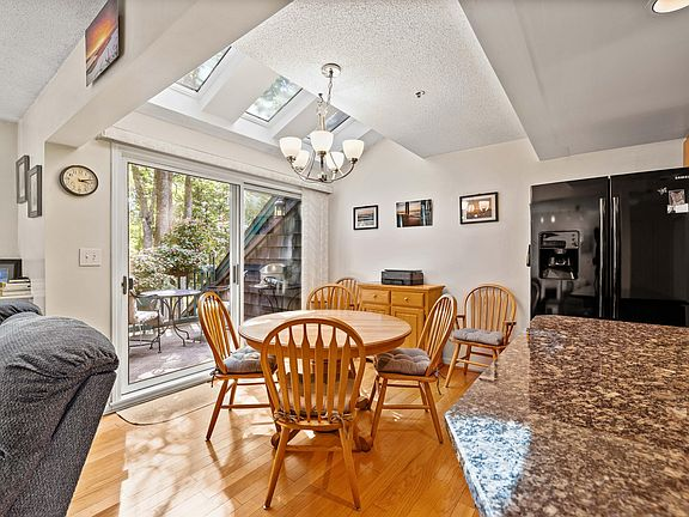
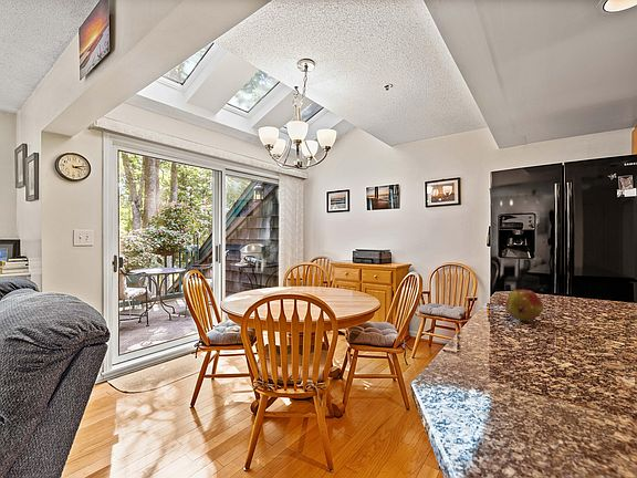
+ fruit [504,289,544,322]
